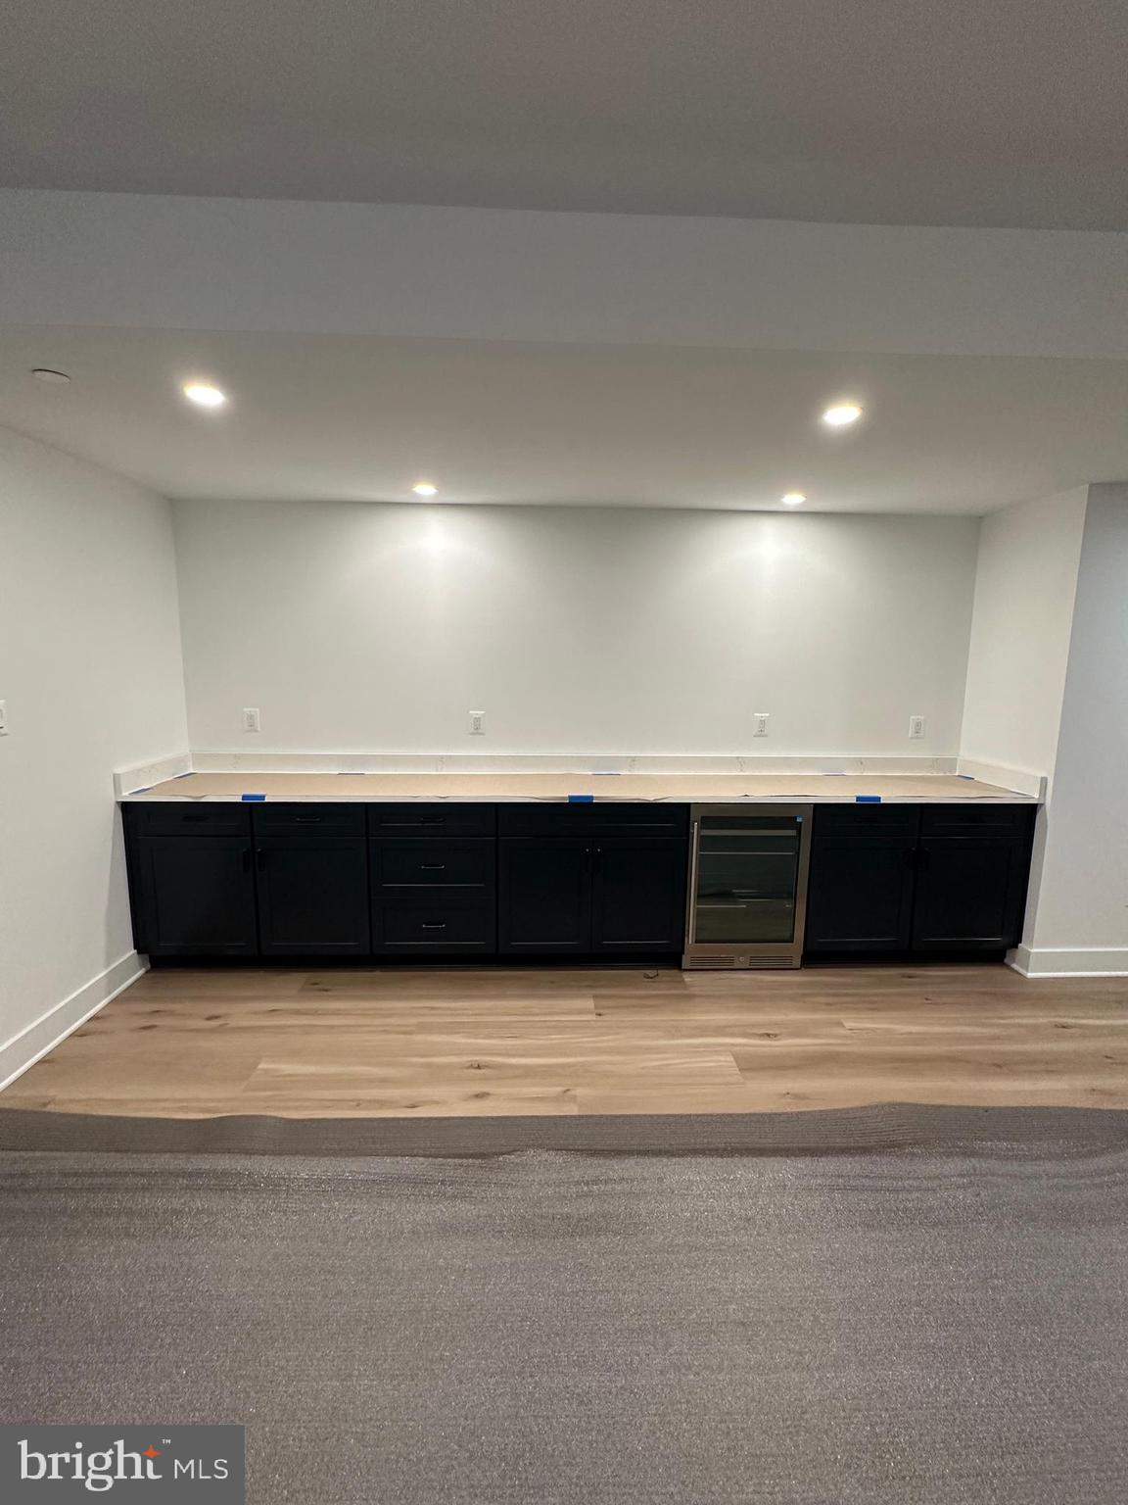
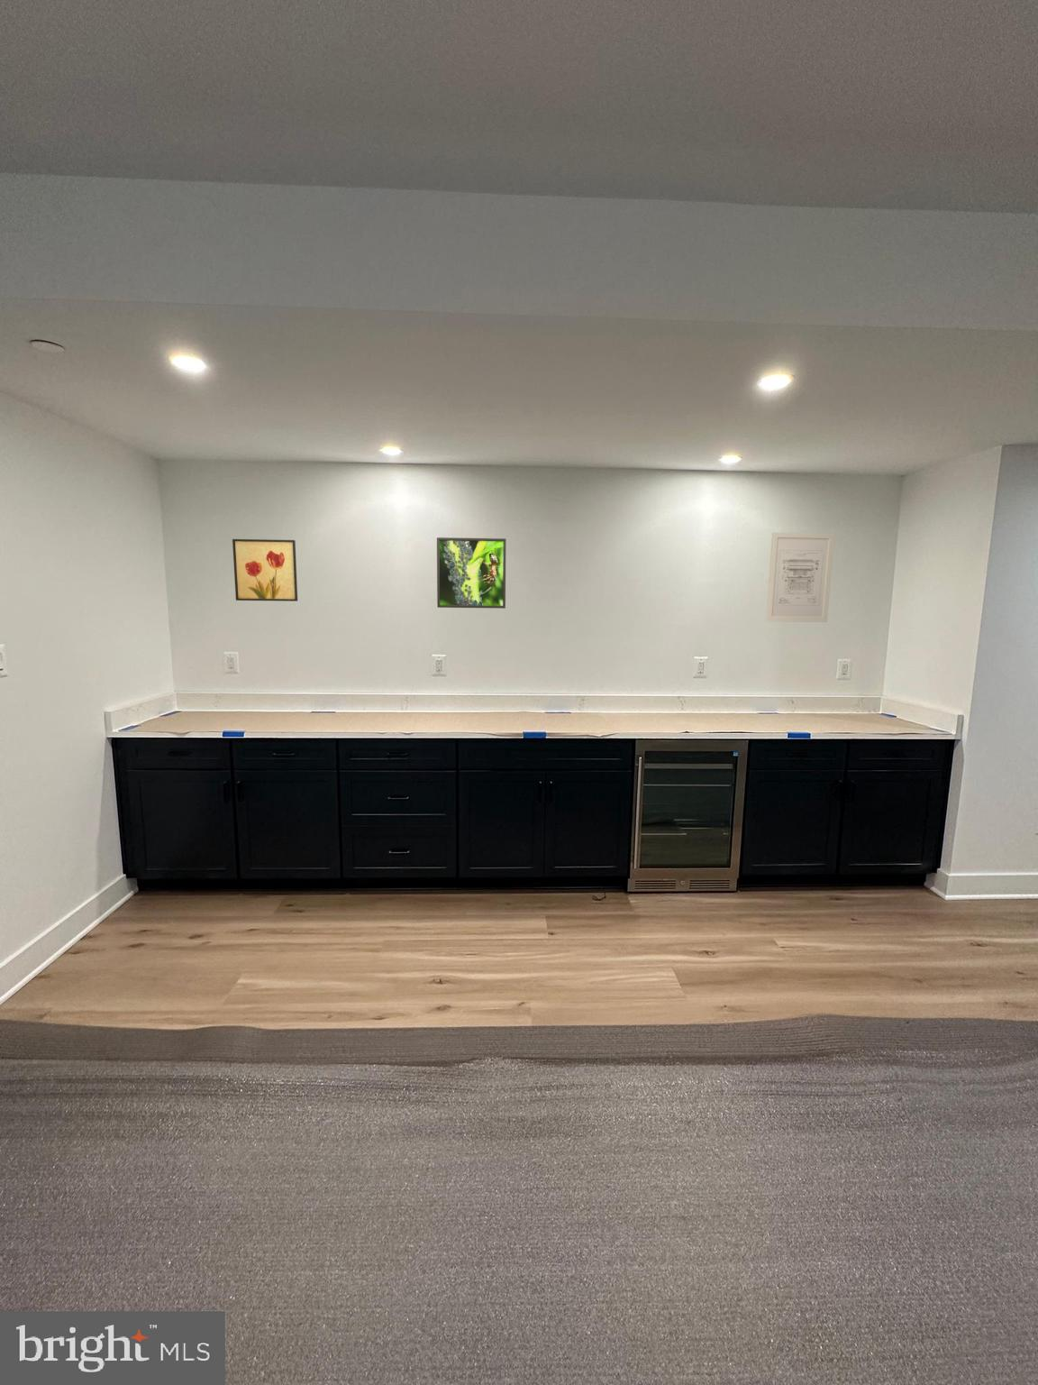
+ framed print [436,537,507,610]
+ wall art [765,532,835,623]
+ wall art [231,539,299,602]
